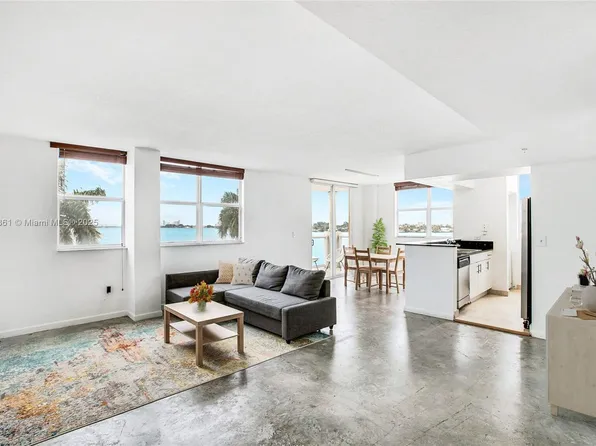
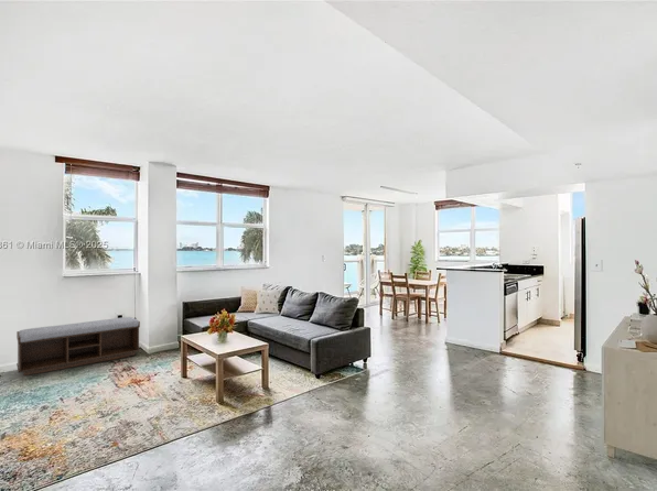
+ bench [15,316,141,377]
